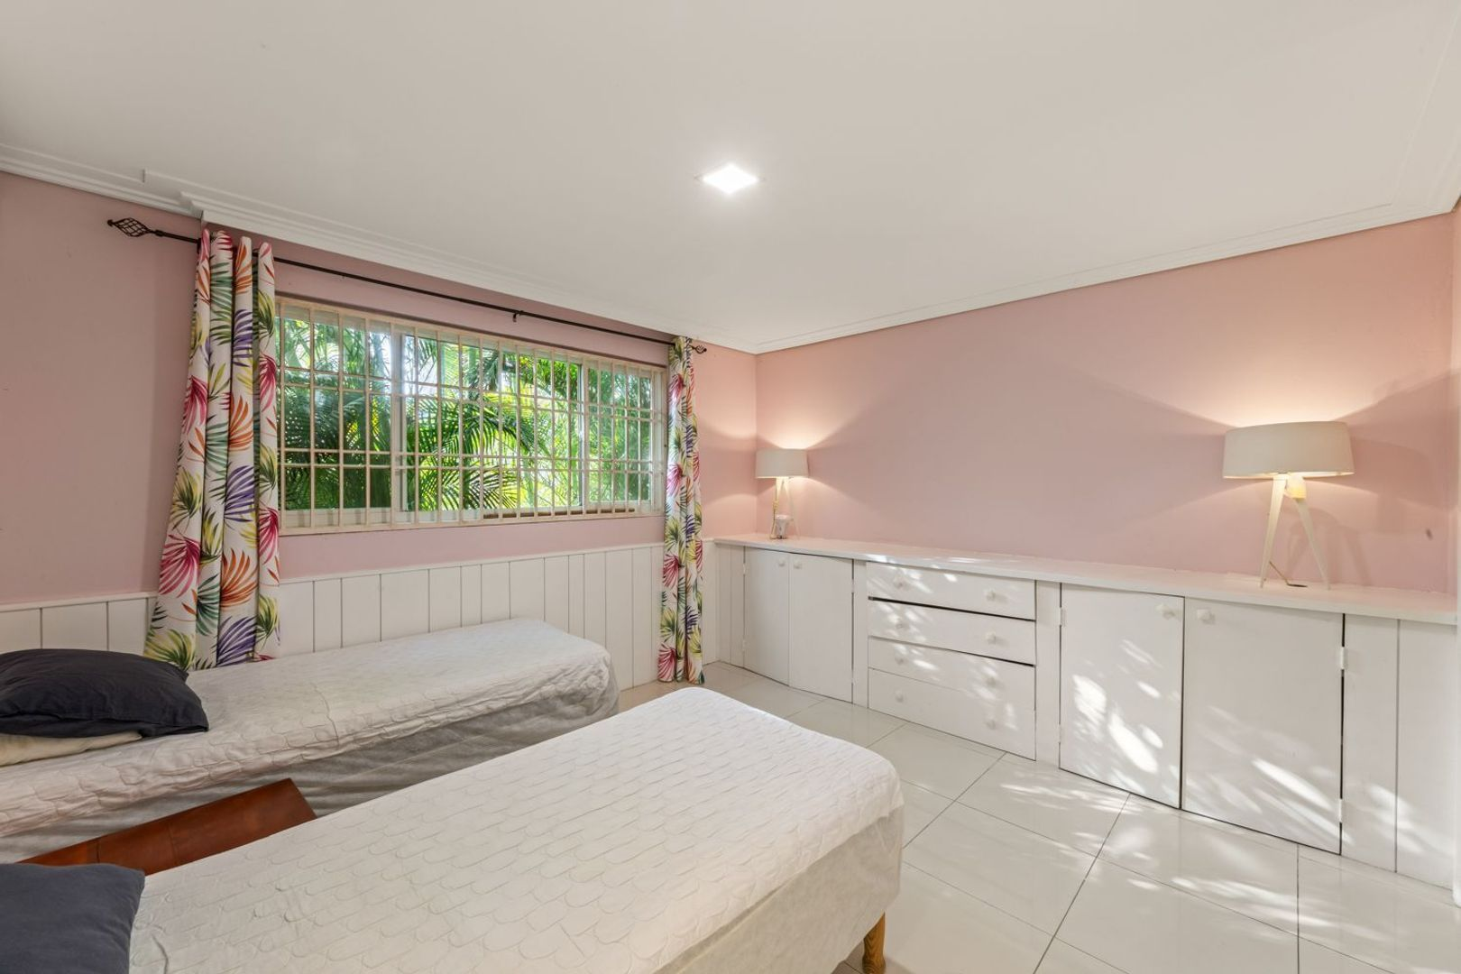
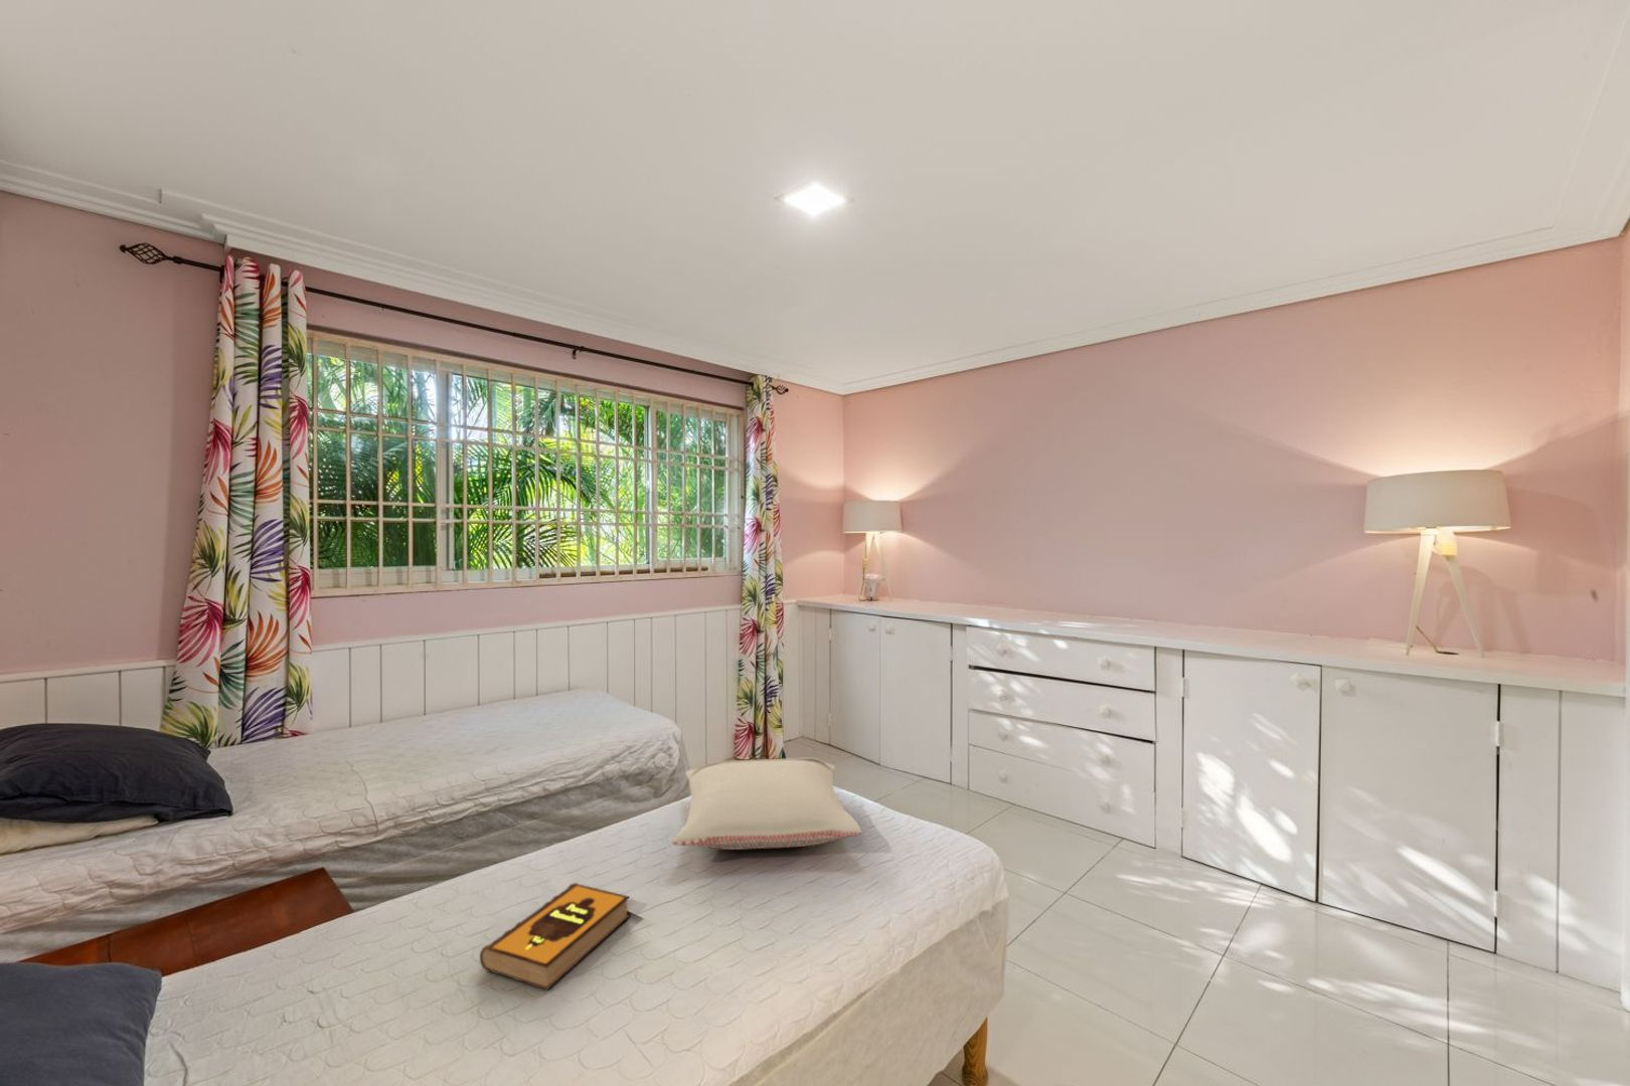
+ pillow [671,756,862,851]
+ hardback book [479,882,631,991]
